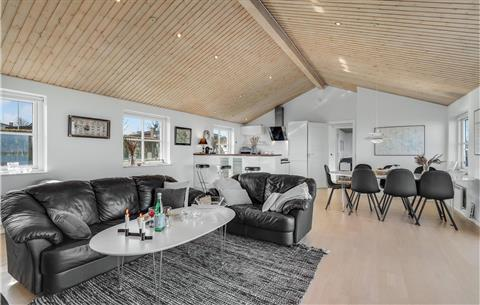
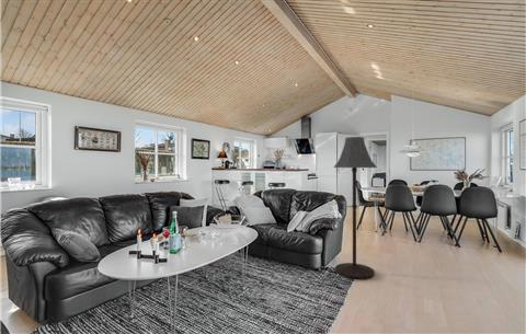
+ floor lamp [333,136,378,280]
